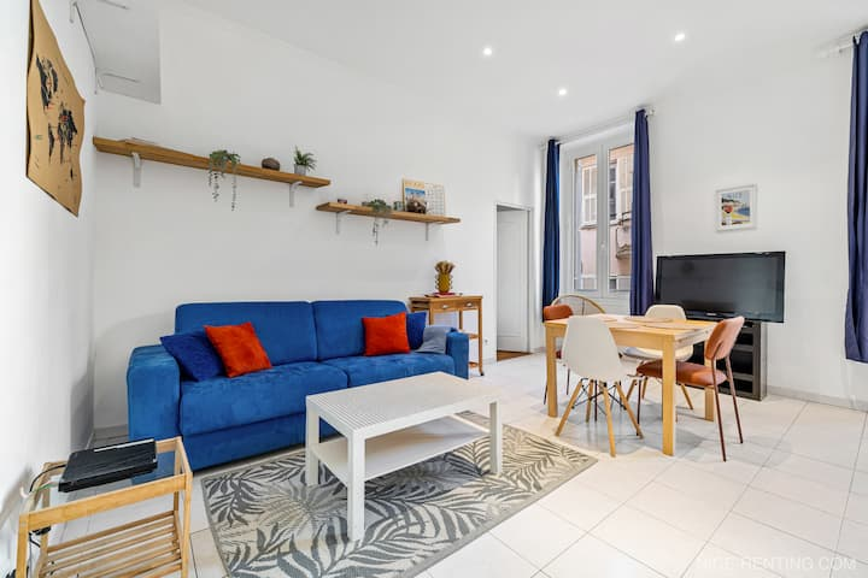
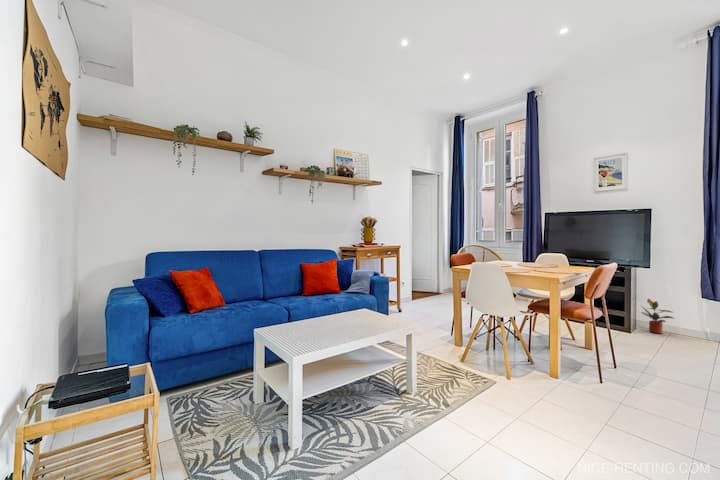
+ potted plant [640,297,676,334]
